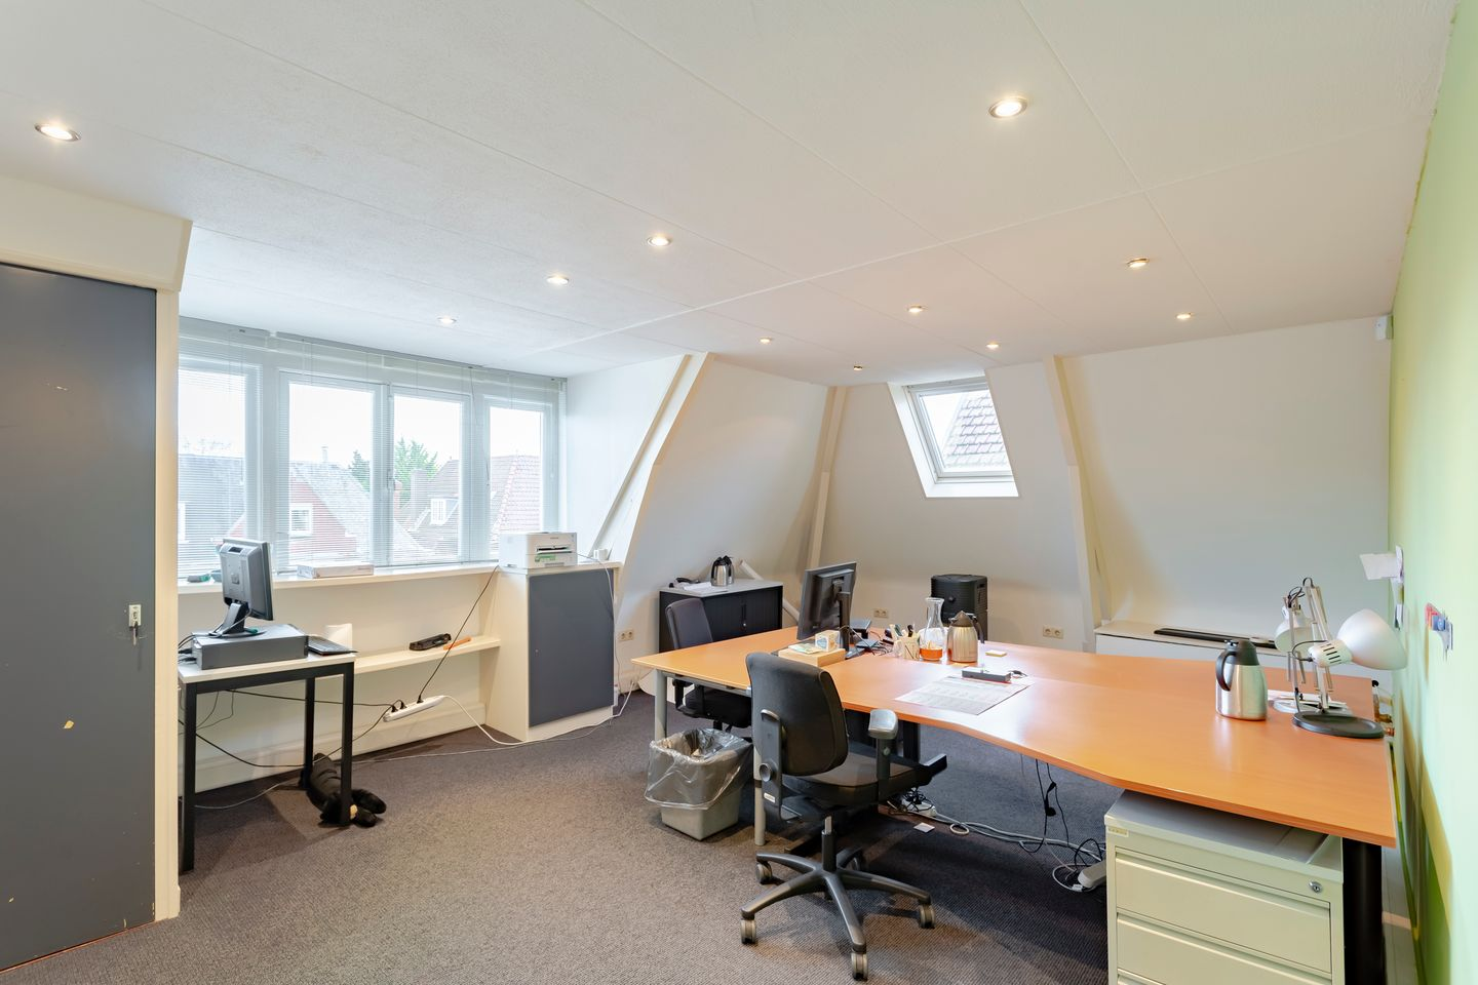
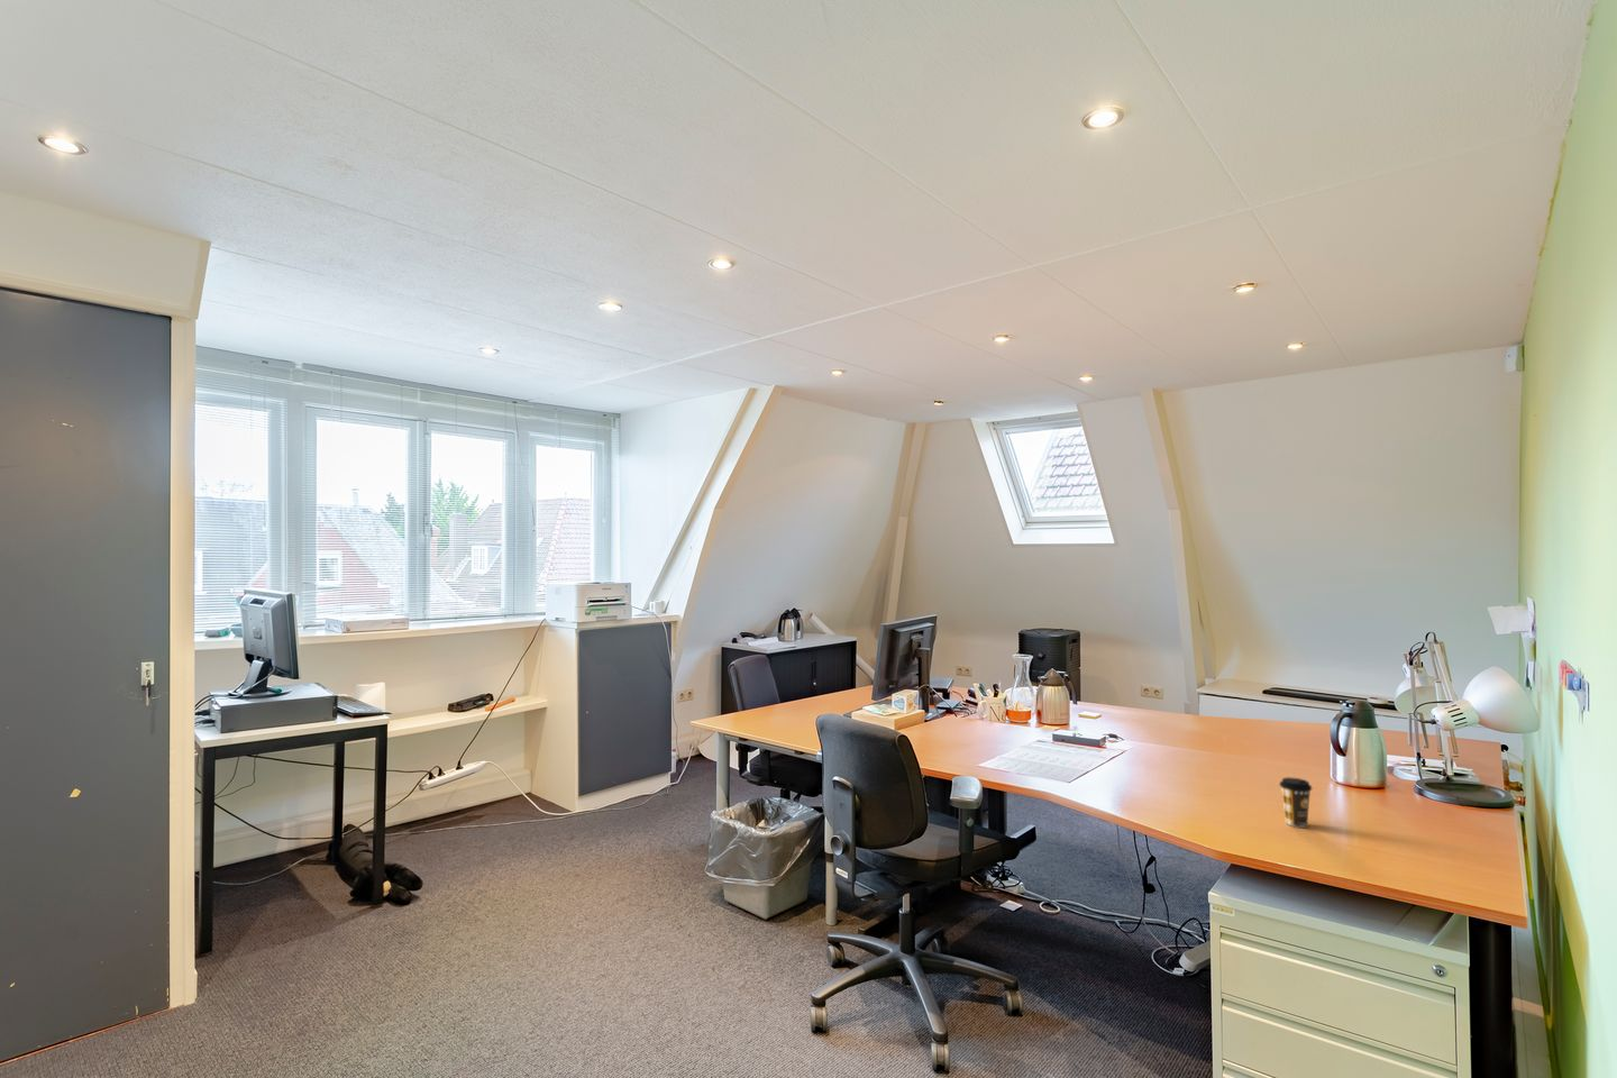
+ coffee cup [1278,776,1313,829]
